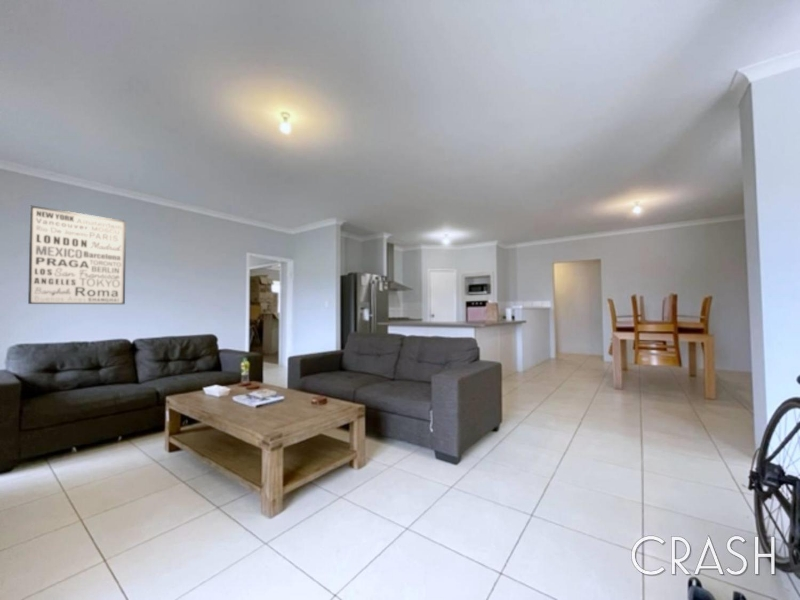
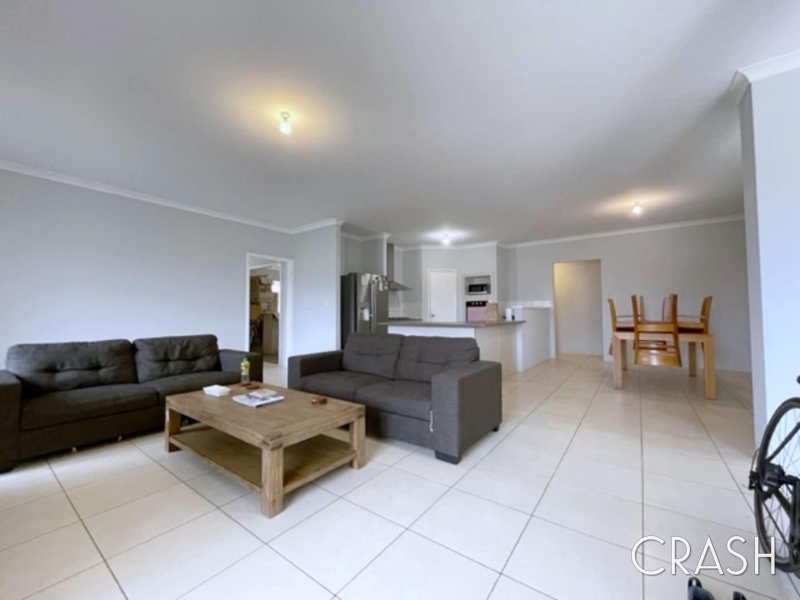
- wall art [27,205,127,305]
